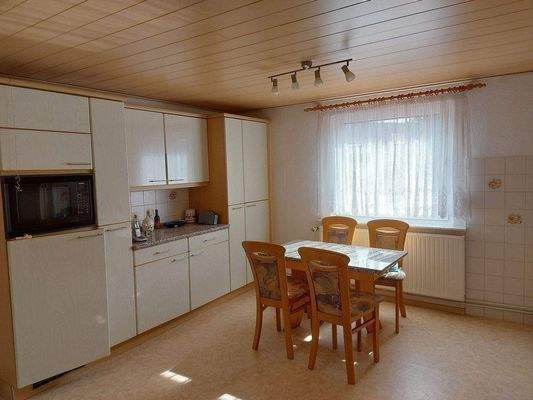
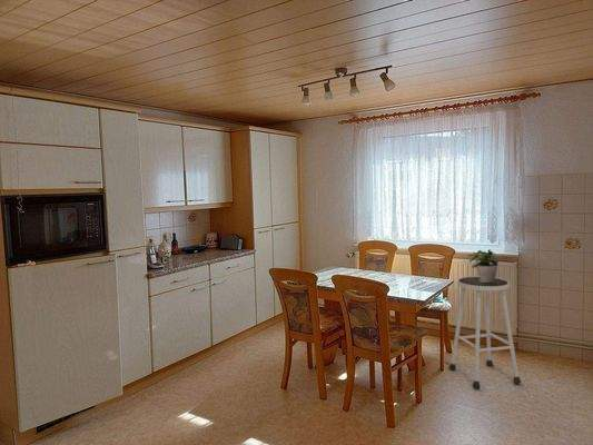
+ potted plant [468,248,500,283]
+ stool [448,276,522,389]
